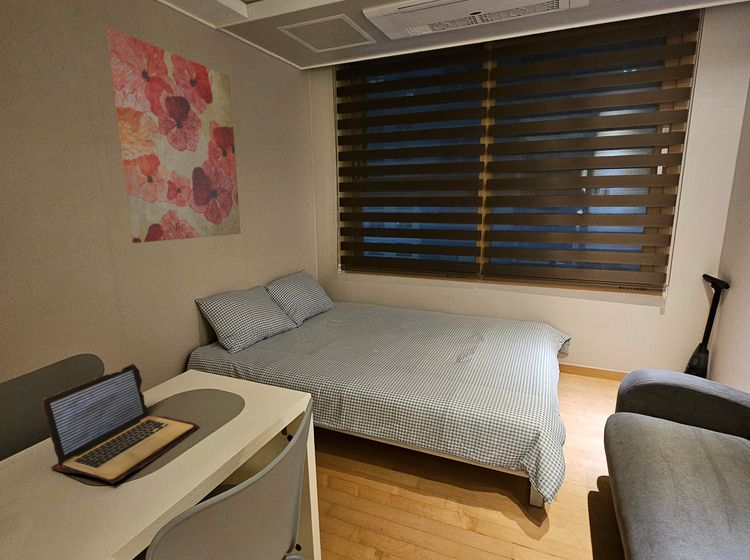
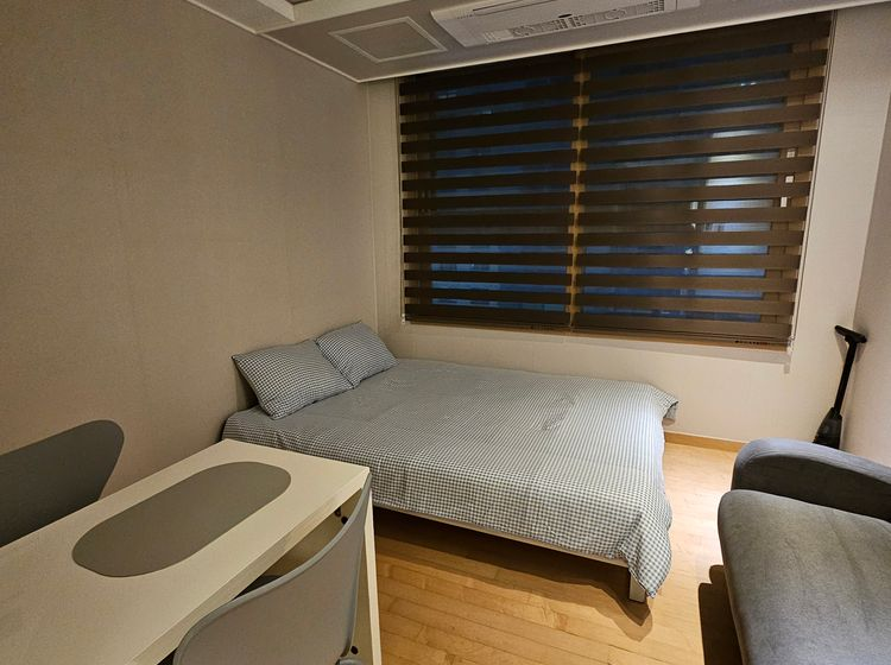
- laptop [41,363,200,485]
- wall art [106,28,242,244]
